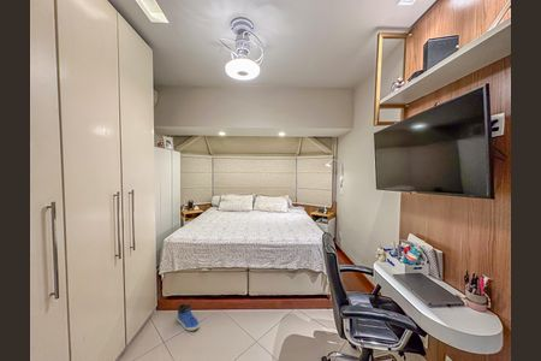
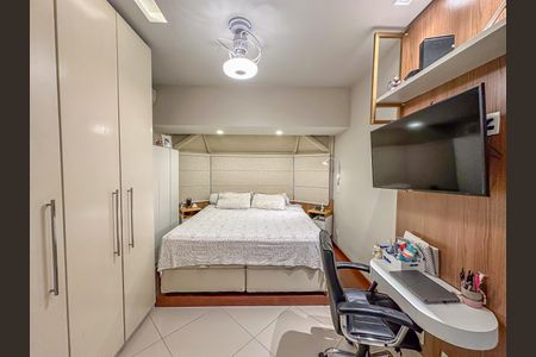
- sneaker [177,303,201,332]
